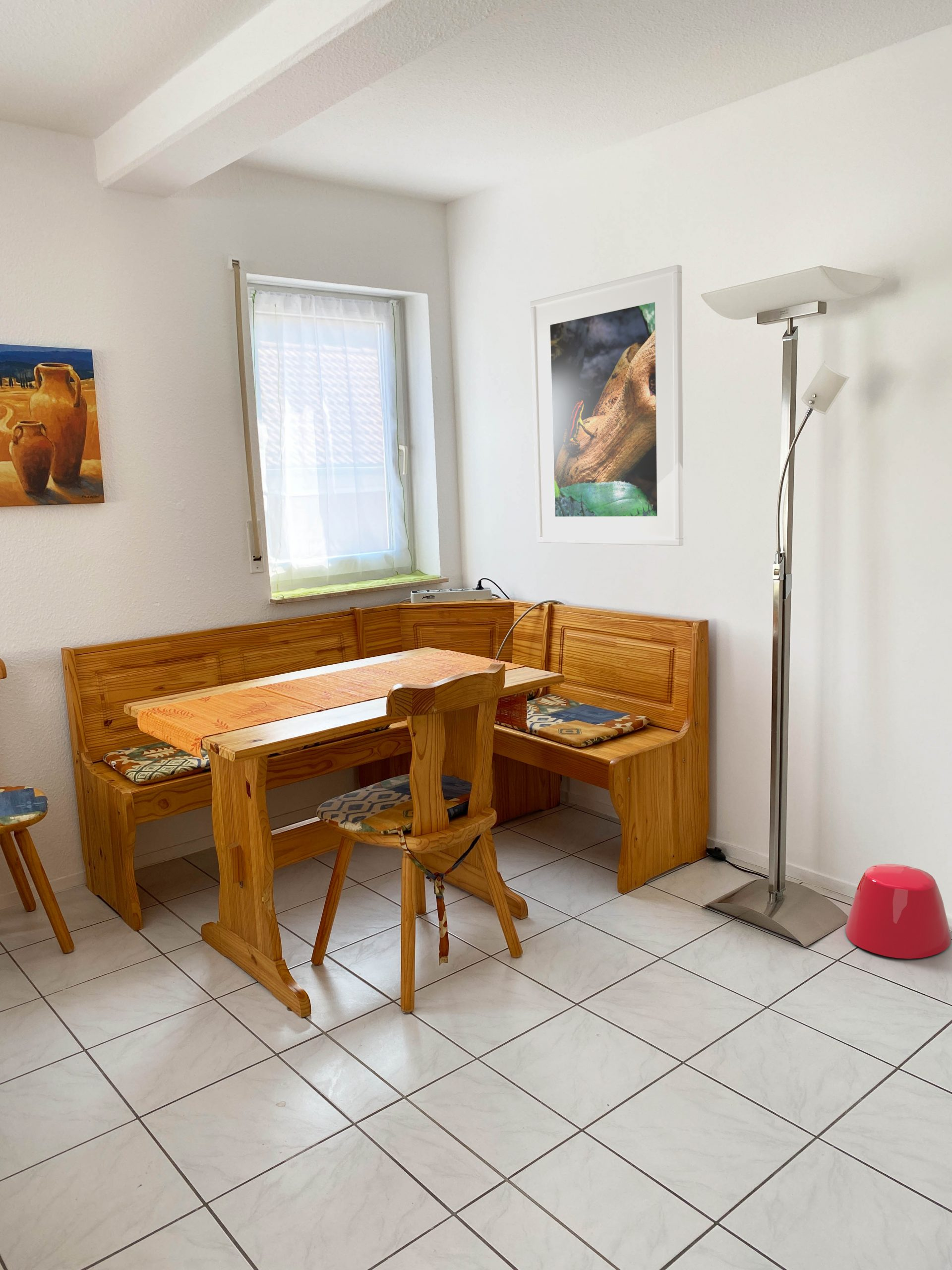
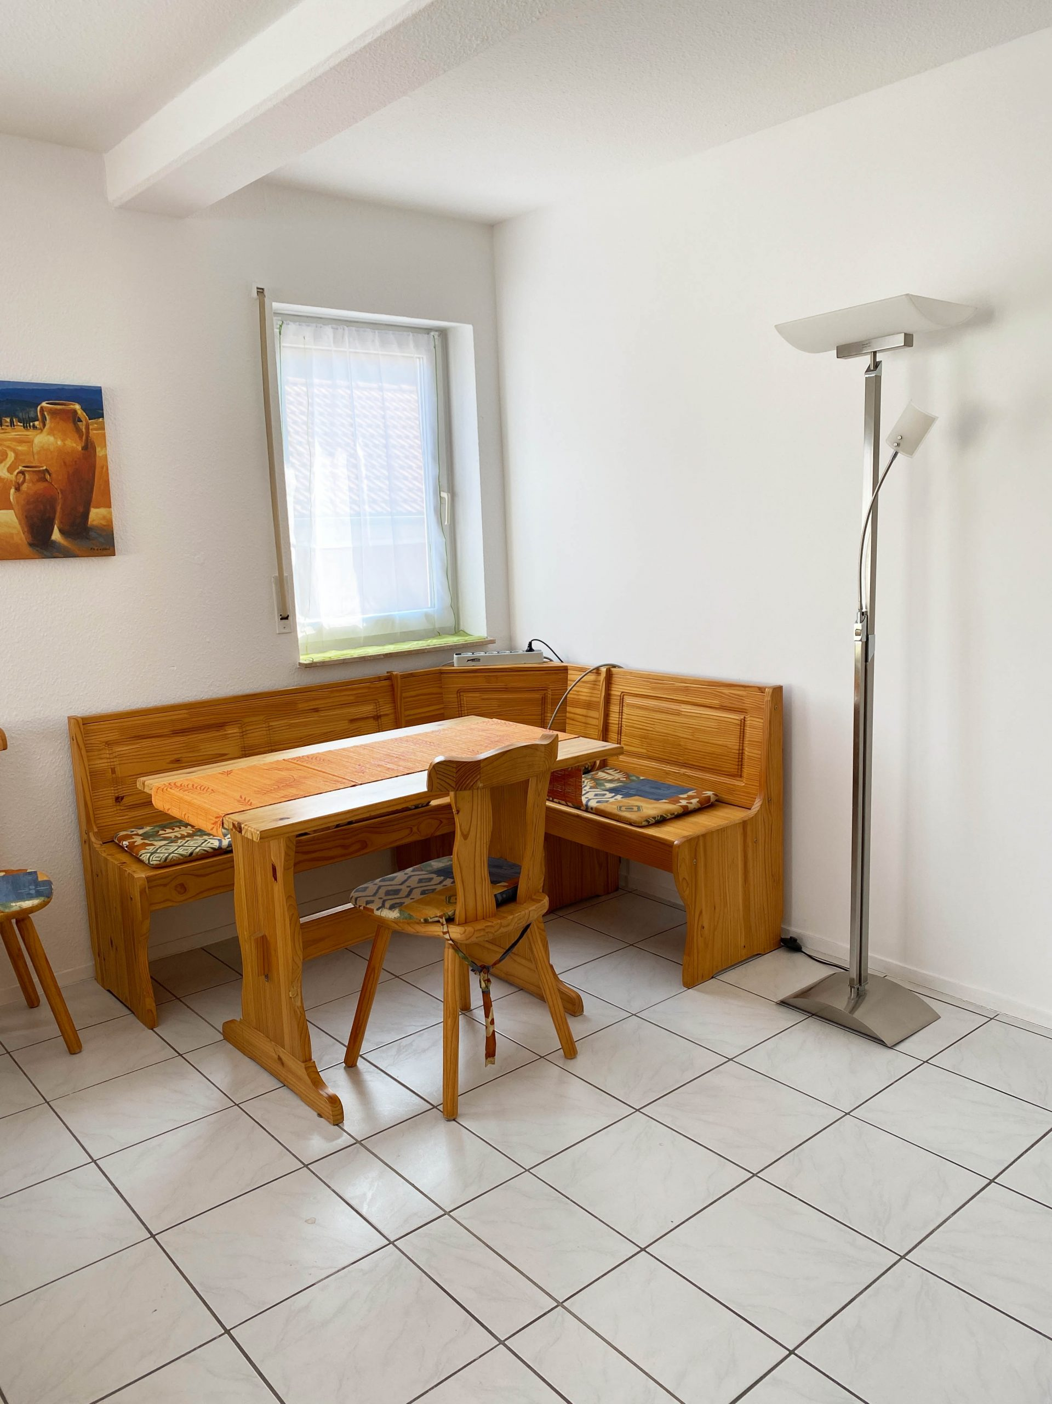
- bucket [845,863,952,959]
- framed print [530,264,684,546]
